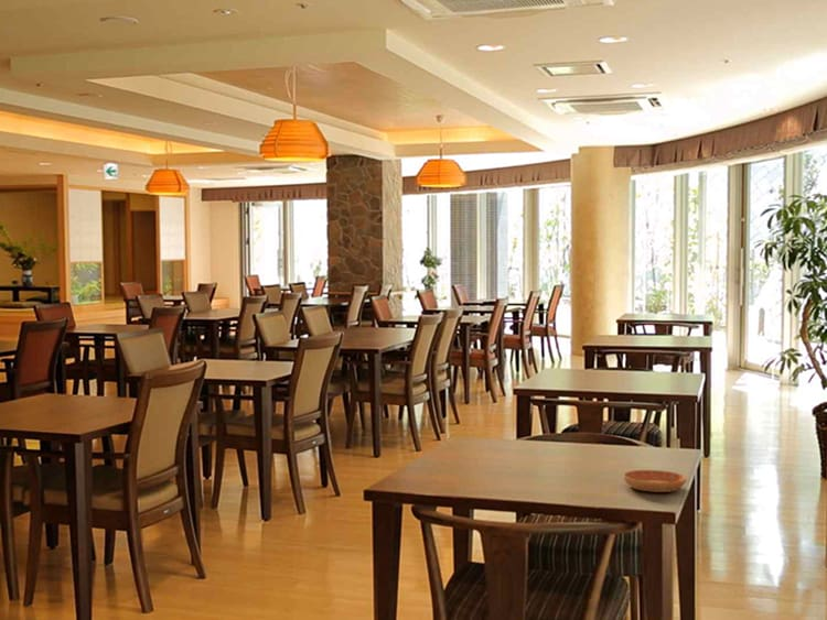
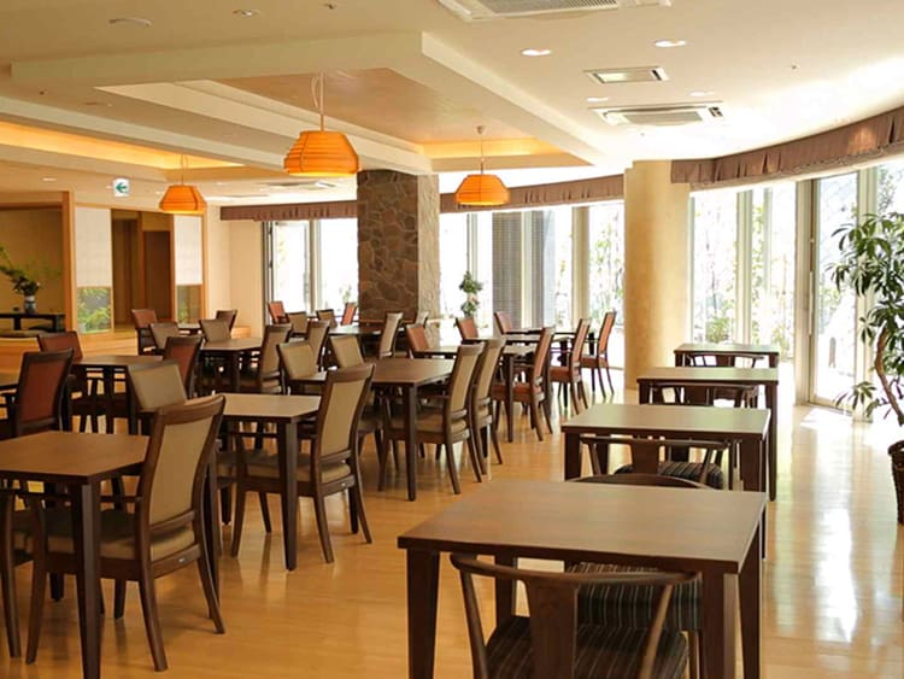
- saucer [622,469,688,493]
